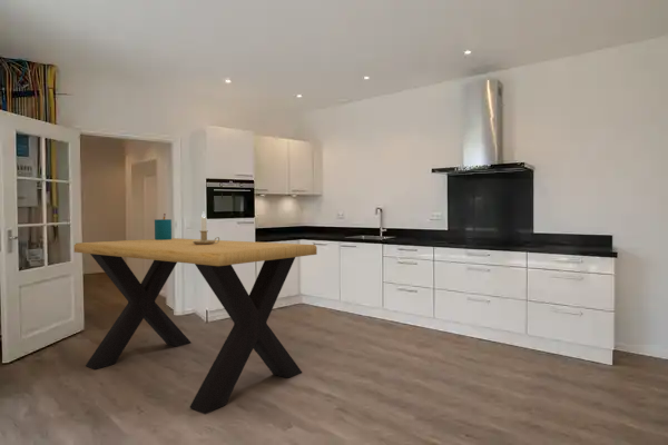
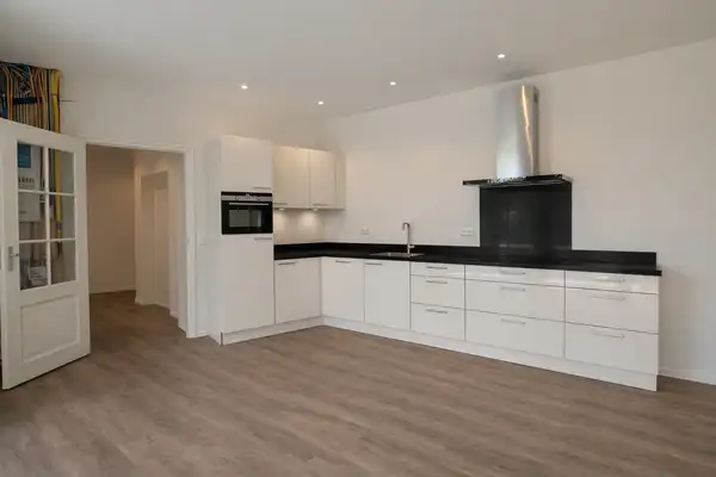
- candlestick [193,211,220,245]
- dining table [73,212,318,415]
